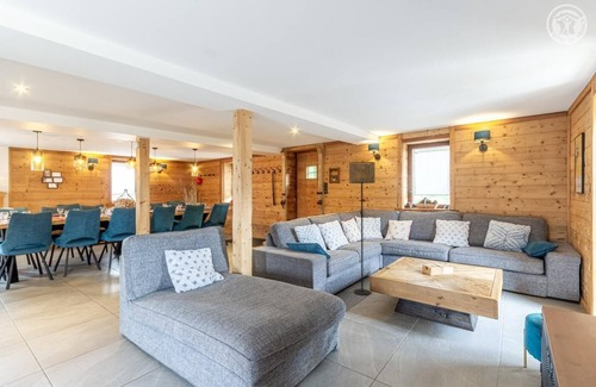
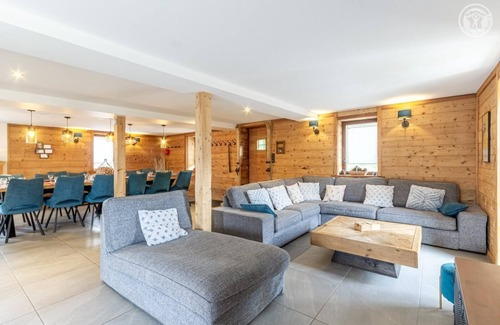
- floor lamp [348,161,377,297]
